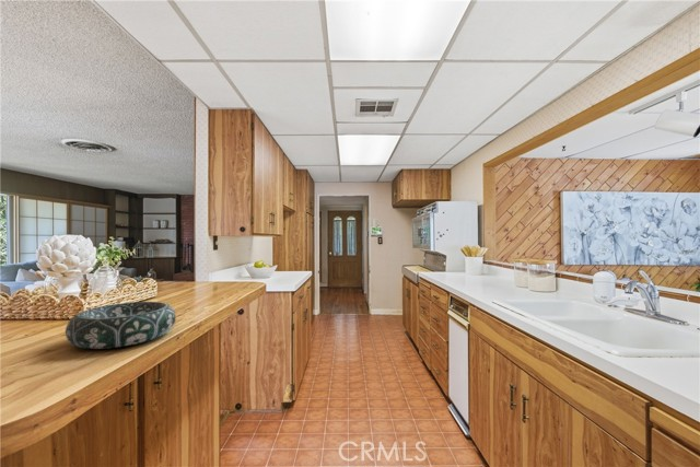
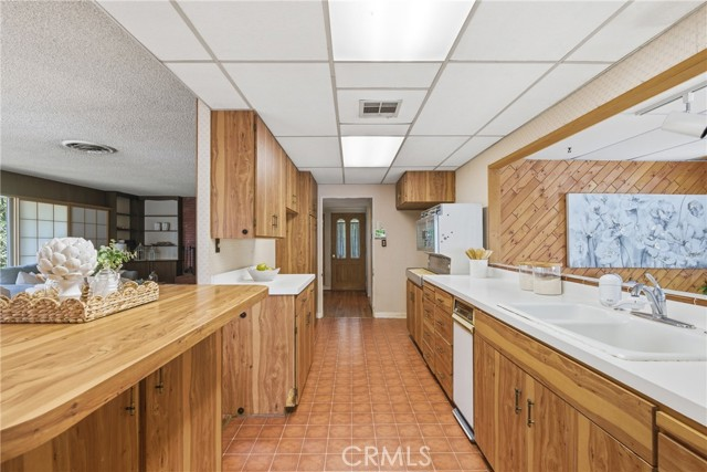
- decorative bowl [65,301,177,350]
